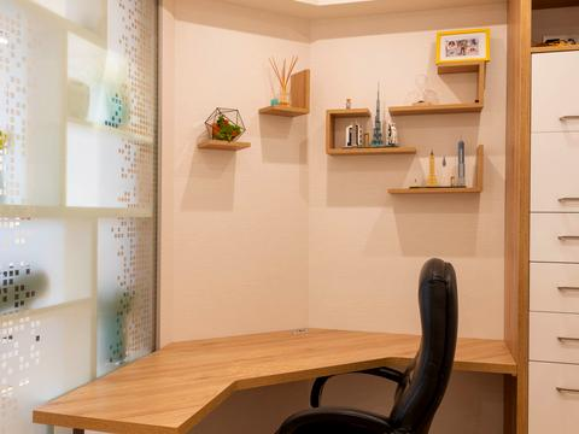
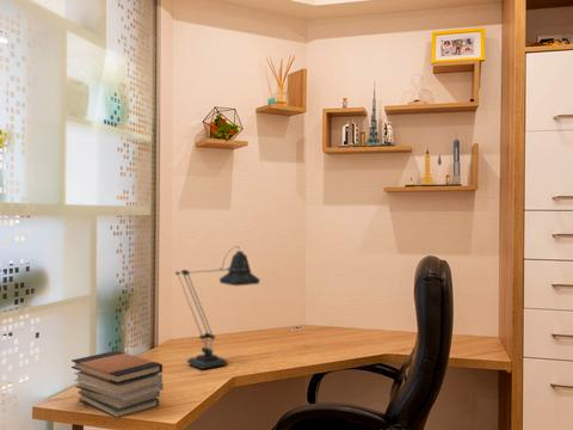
+ desk lamp [174,245,261,370]
+ book stack [70,350,165,419]
